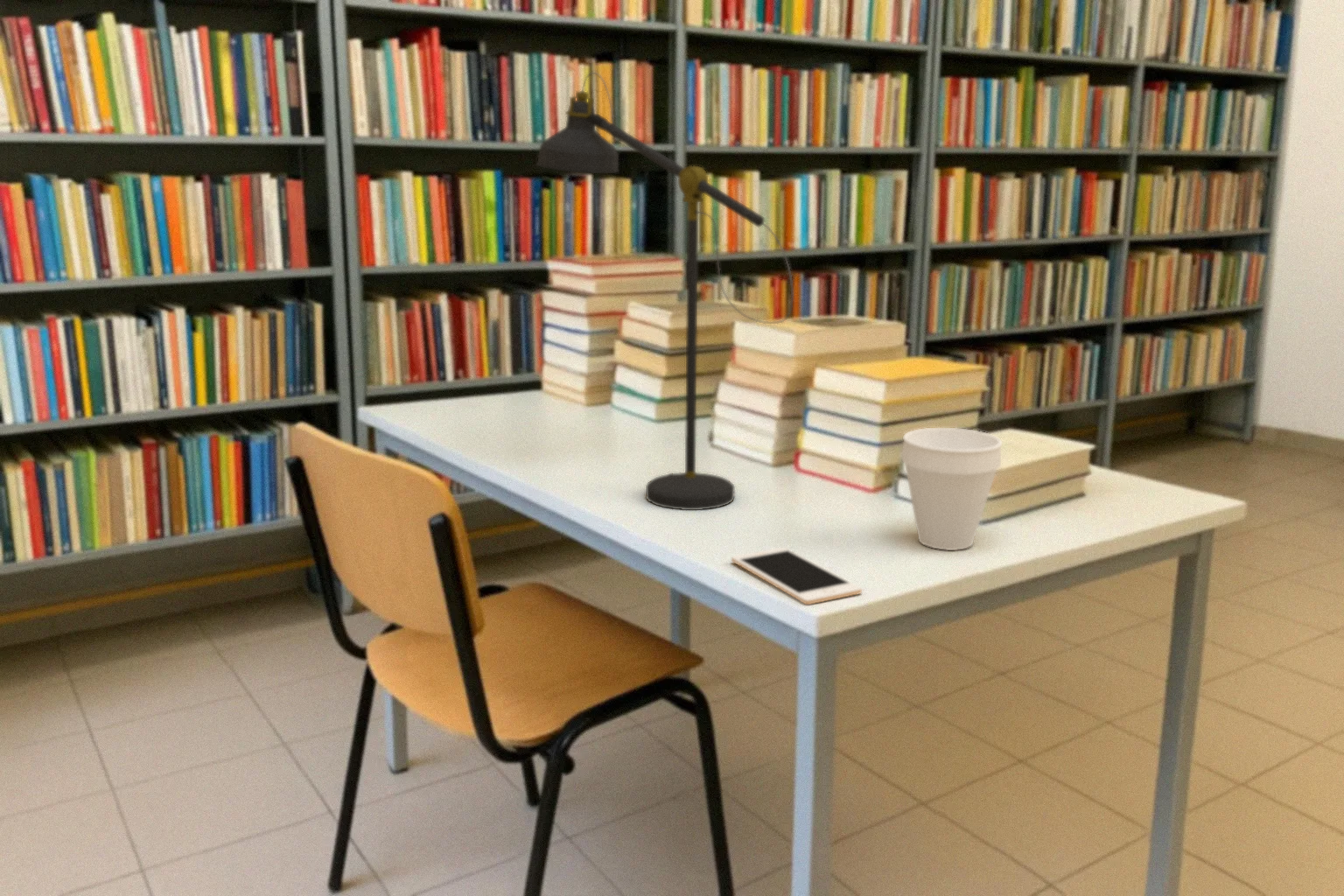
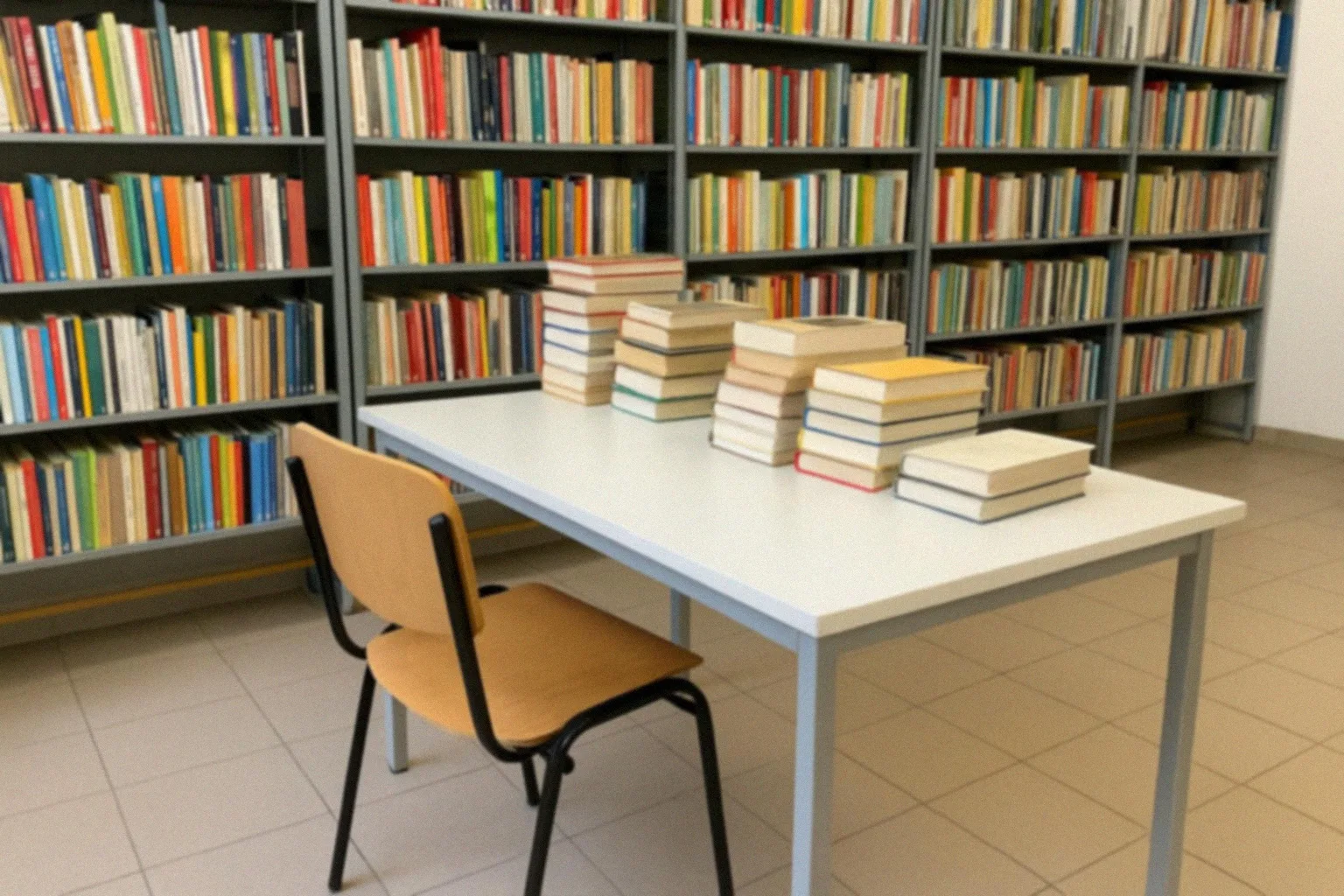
- desk lamp [535,72,795,511]
- cell phone [731,547,863,606]
- cup [900,427,1003,551]
